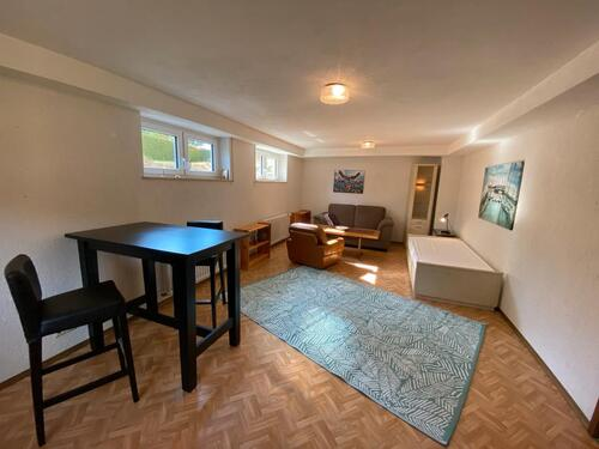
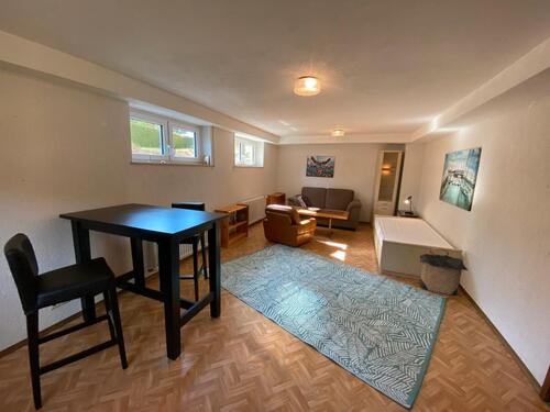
+ laundry hamper [418,247,469,297]
